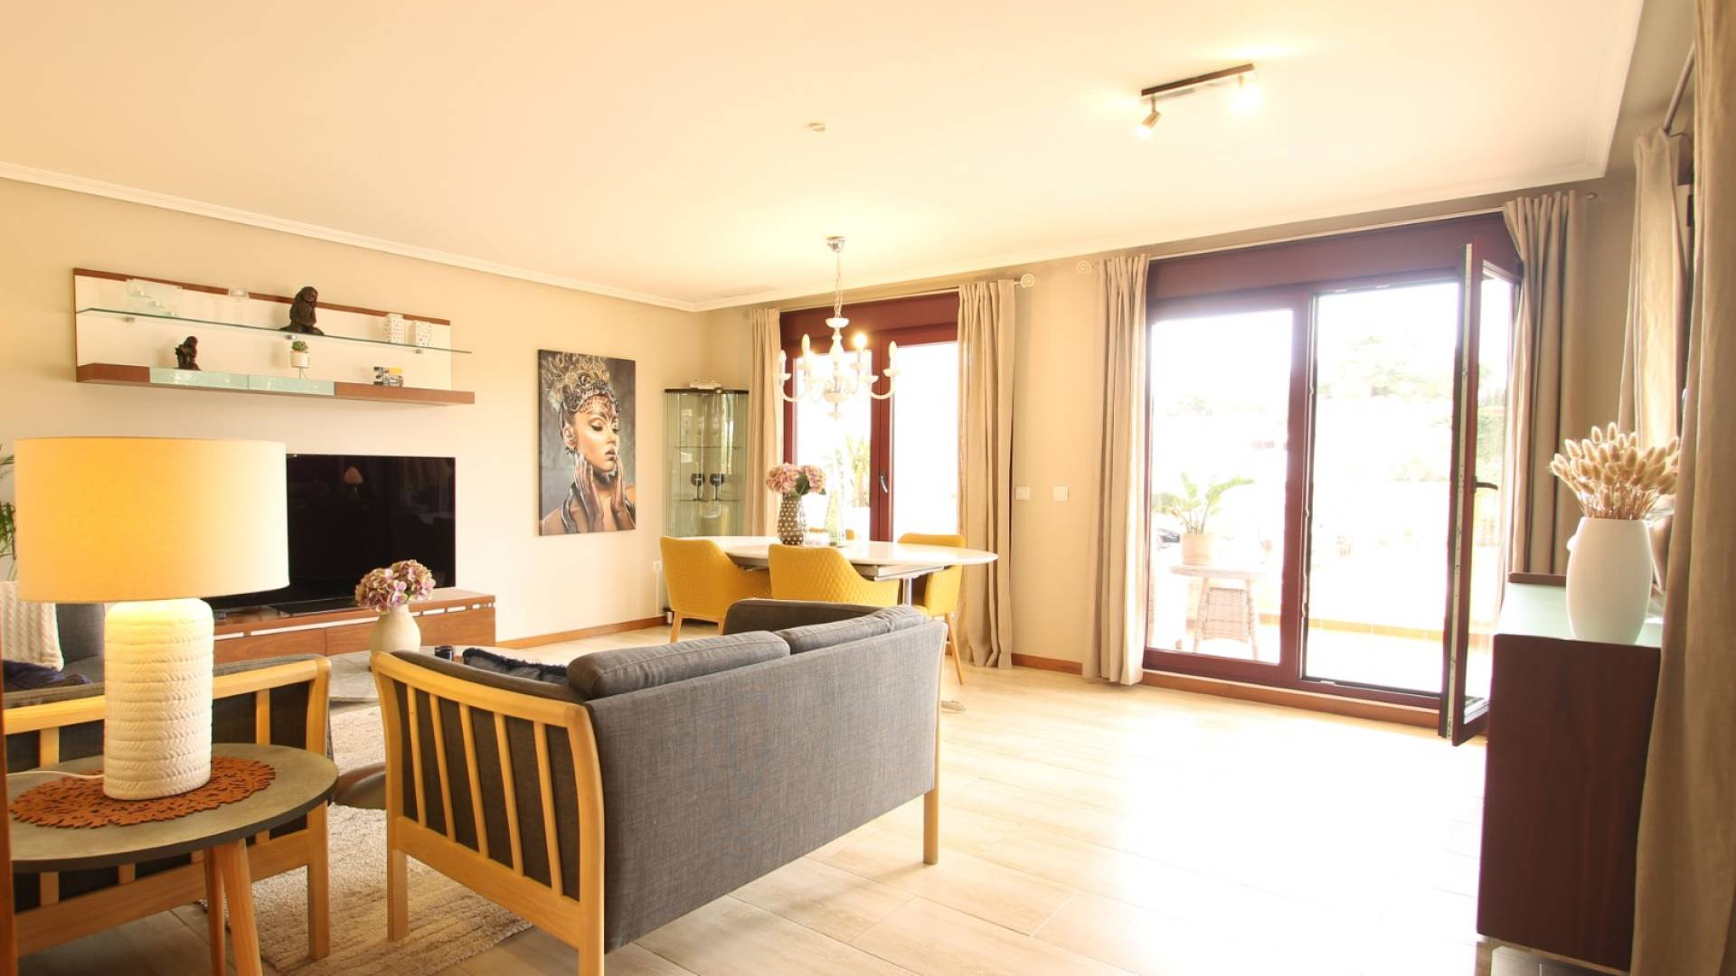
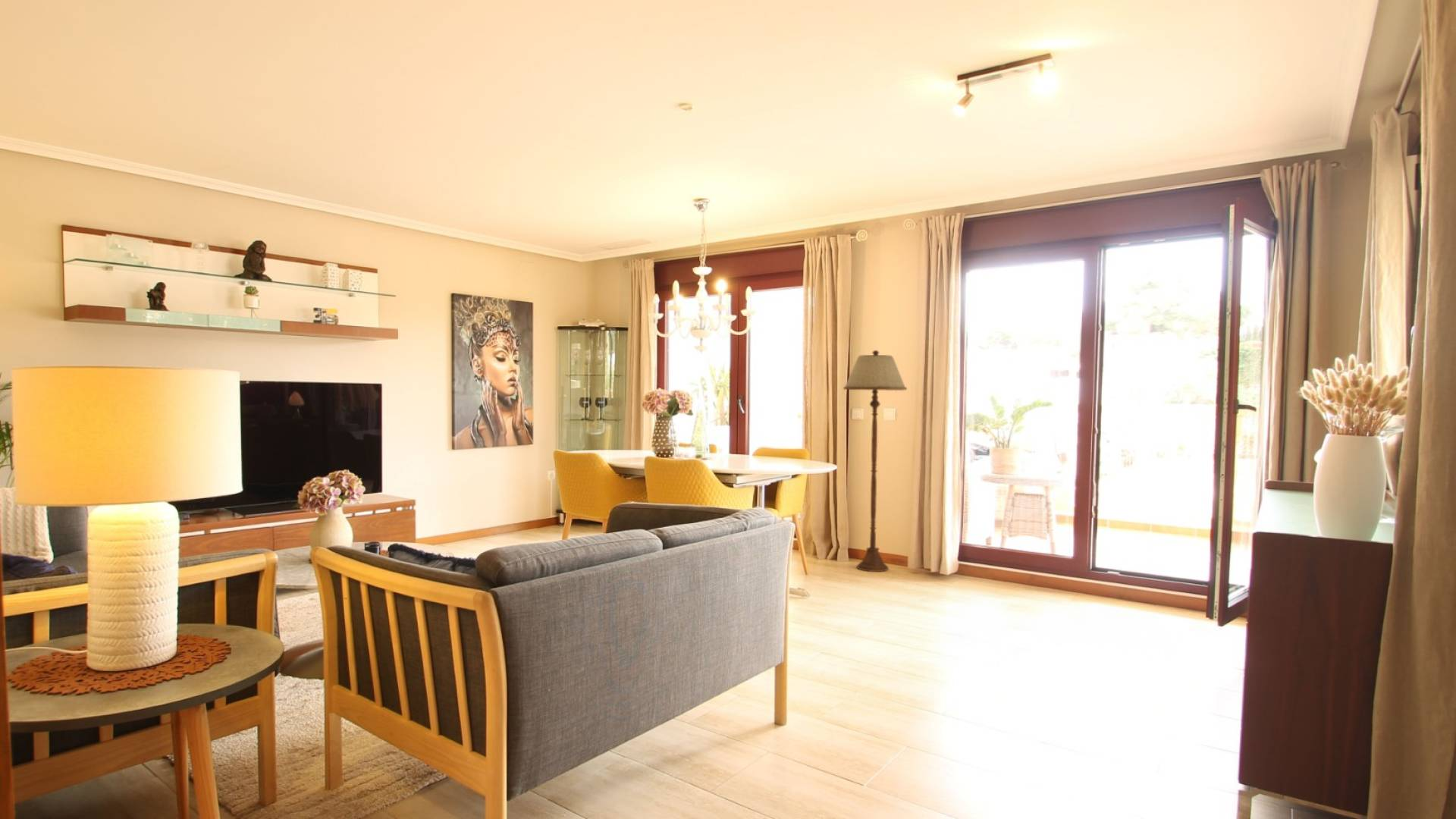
+ floor lamp [843,350,908,573]
